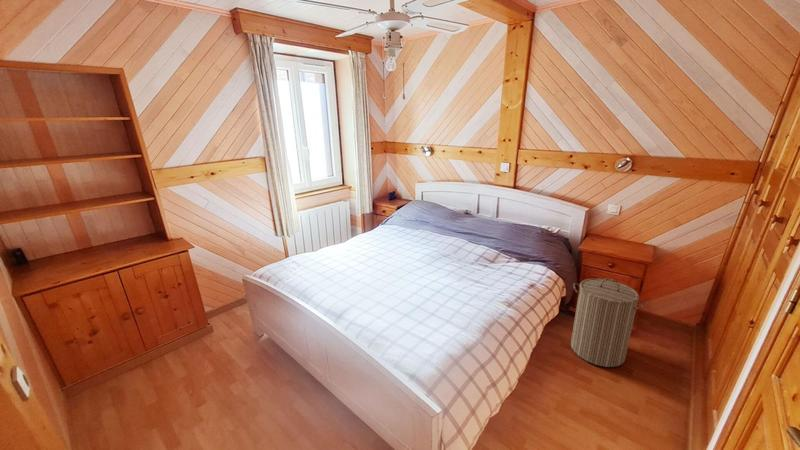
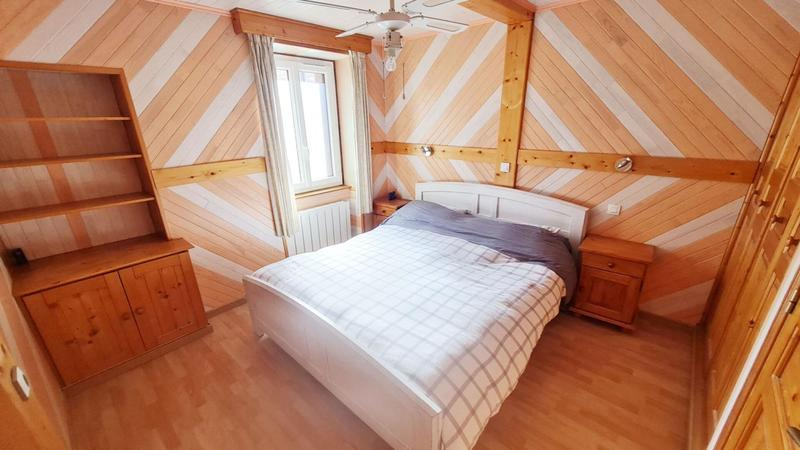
- laundry hamper [570,277,647,368]
